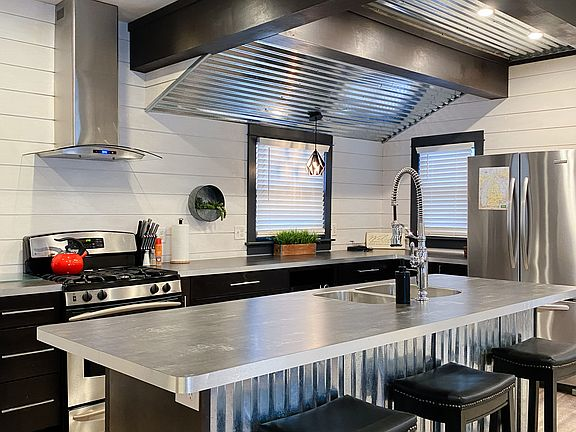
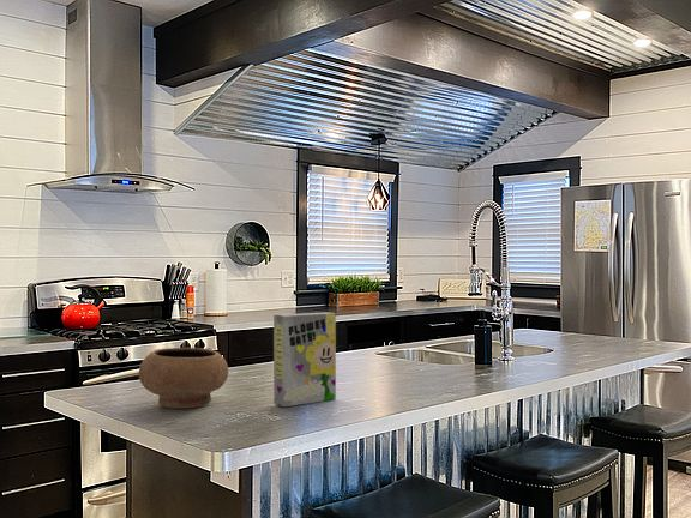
+ cereal box [272,311,337,408]
+ bowl [138,347,229,409]
